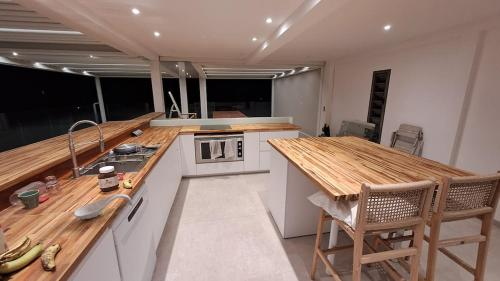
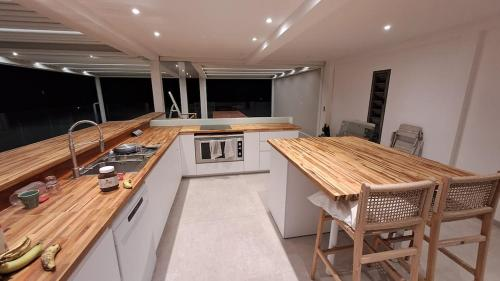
- spoon rest [73,193,134,220]
